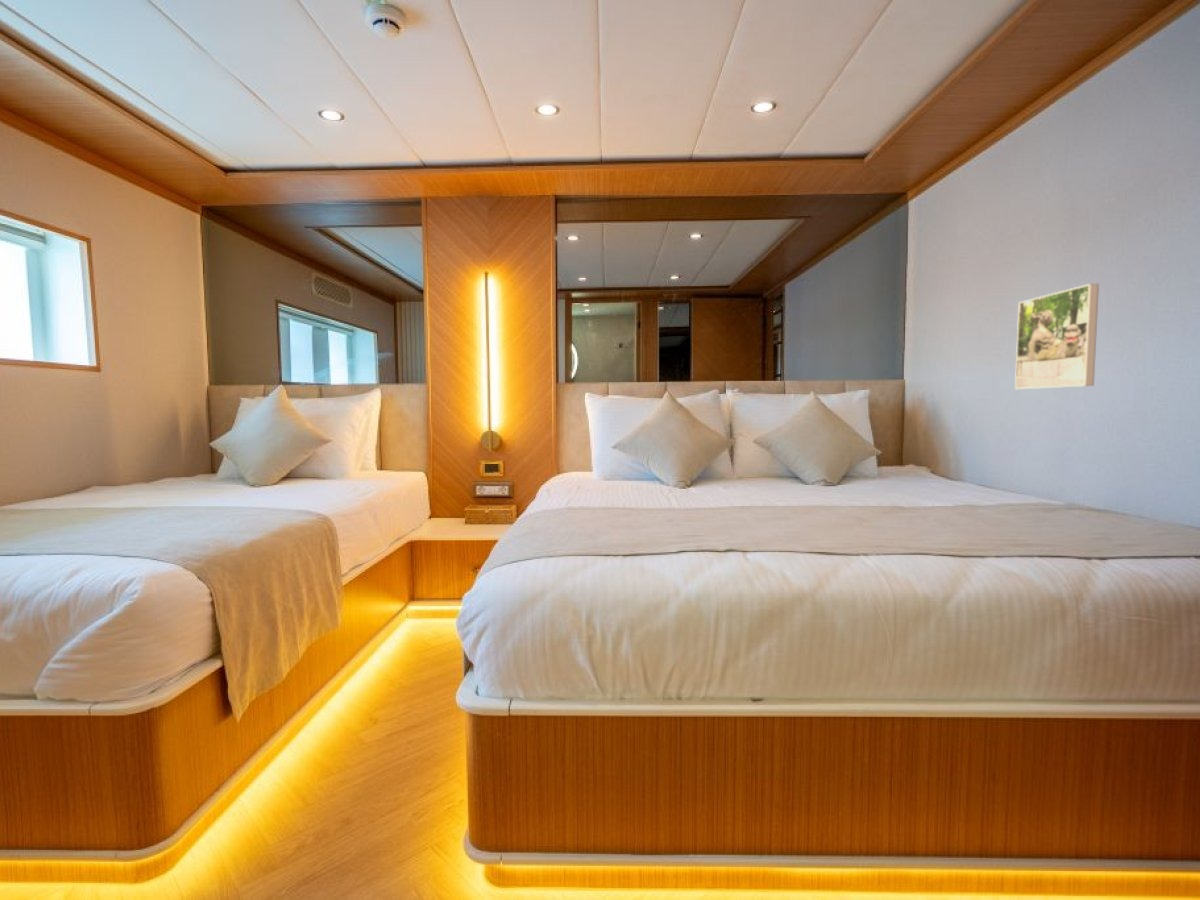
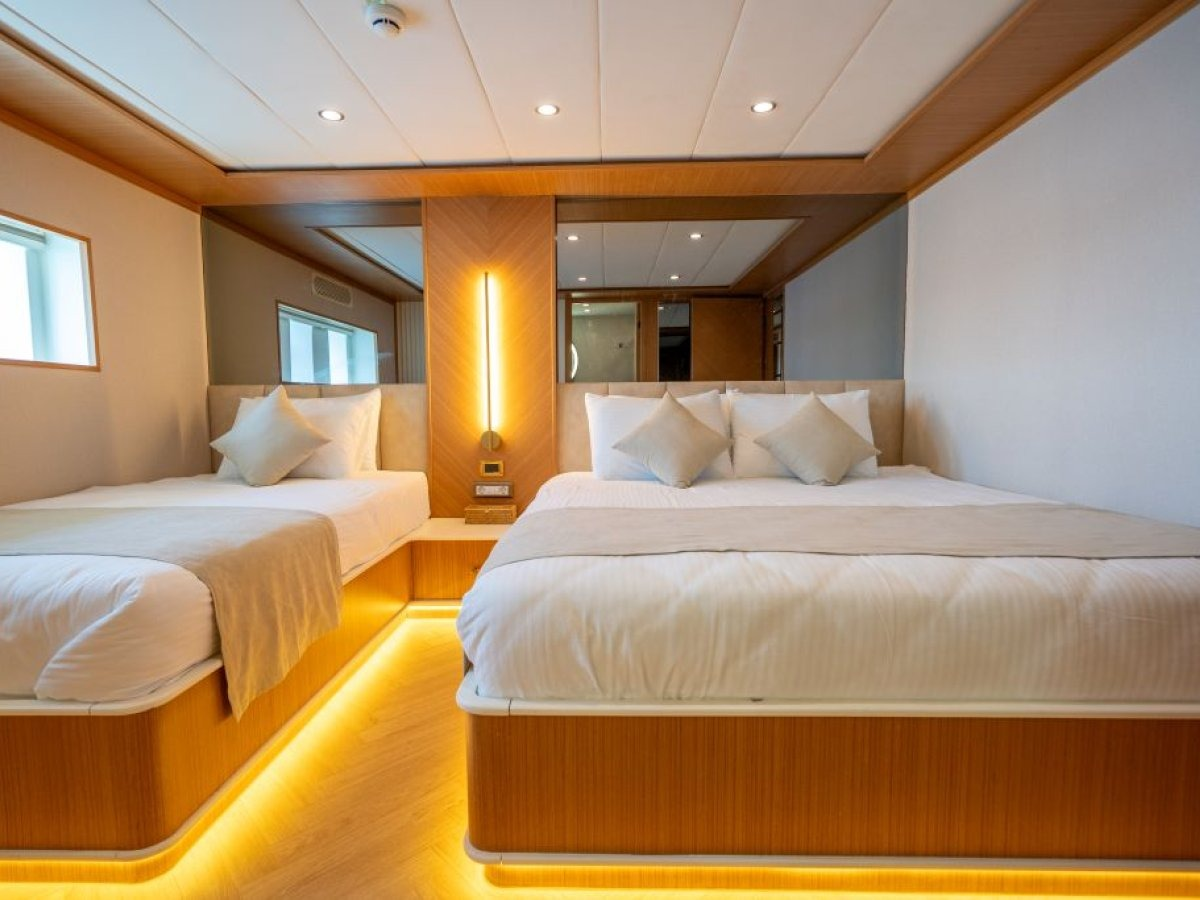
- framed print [1014,283,1100,390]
